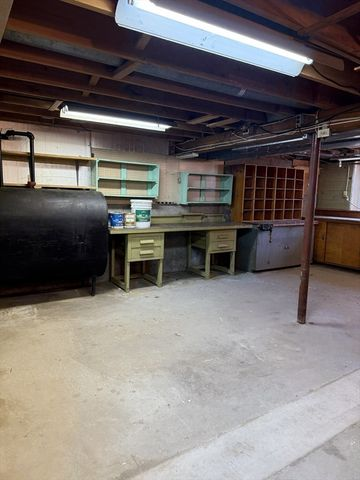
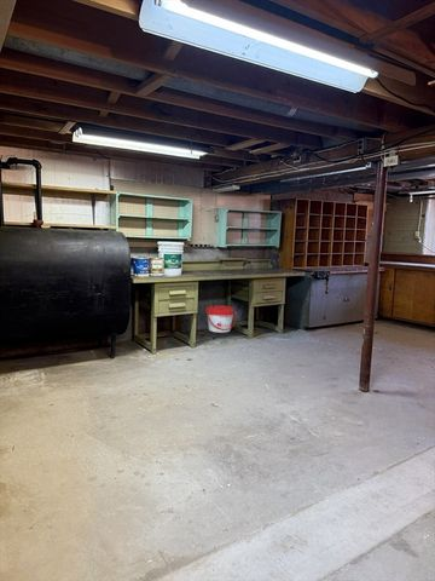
+ bucket [205,305,237,334]
